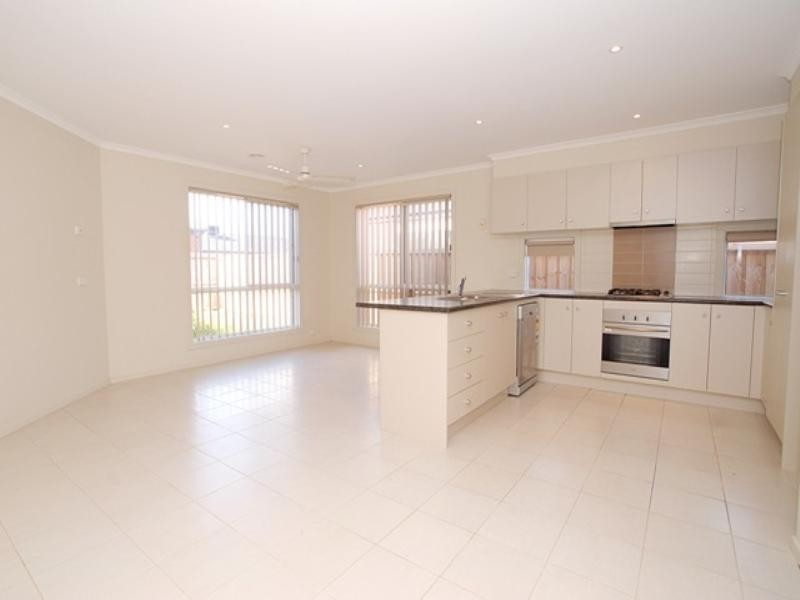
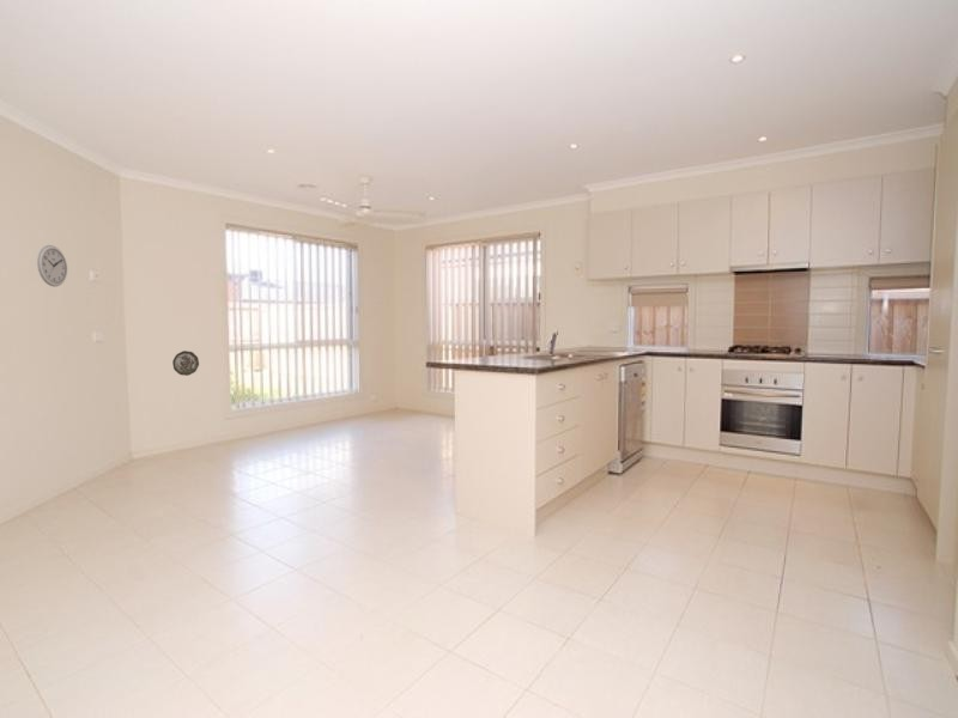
+ decorative plate [171,349,200,377]
+ wall clock [36,244,68,288]
